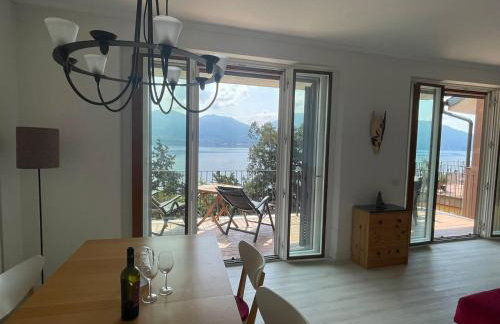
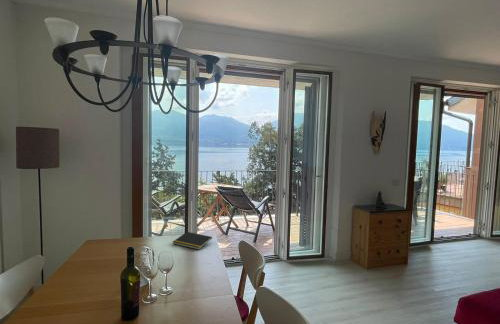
+ notepad [172,231,213,250]
